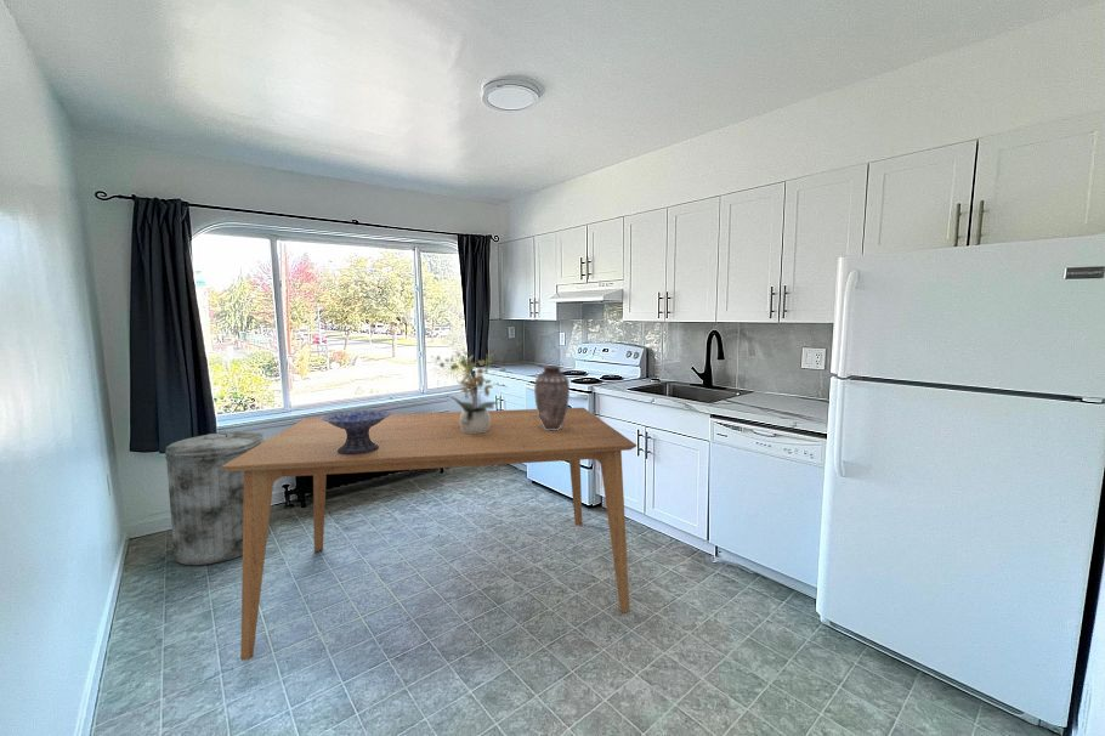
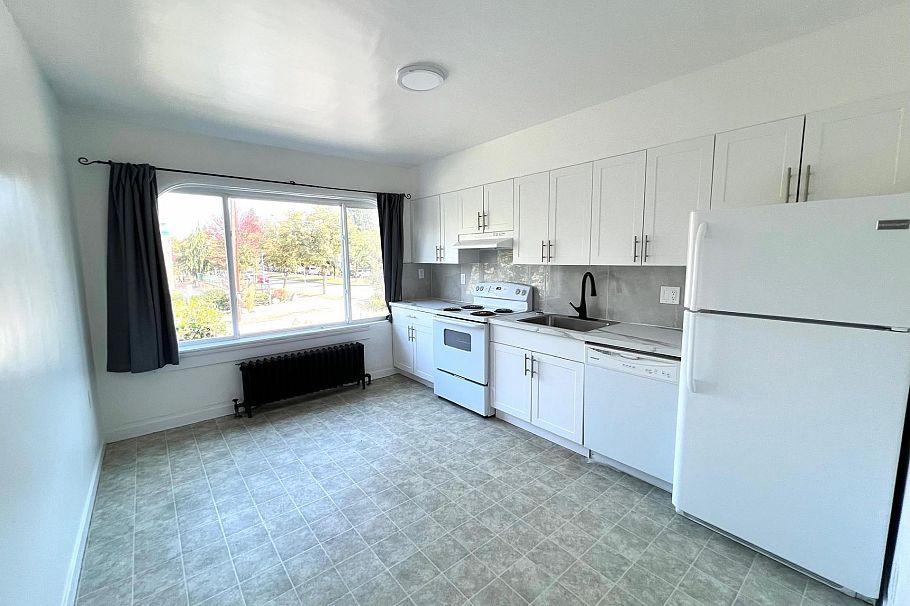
- dining table [221,407,638,662]
- trash can [164,430,270,566]
- decorative bowl [322,409,392,454]
- potted plant [430,347,500,434]
- vase [533,364,571,430]
